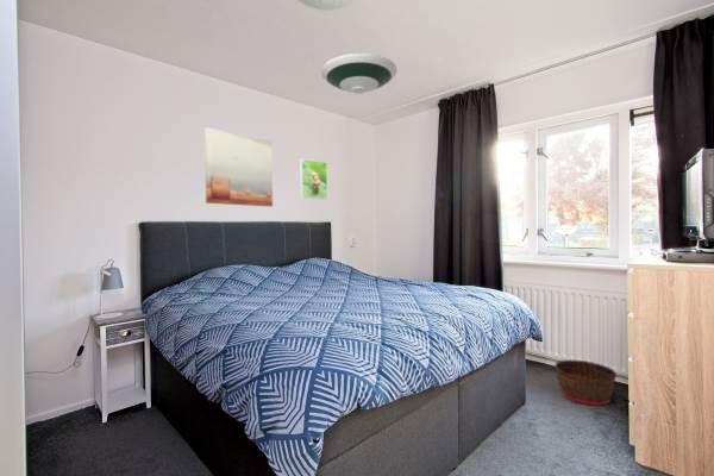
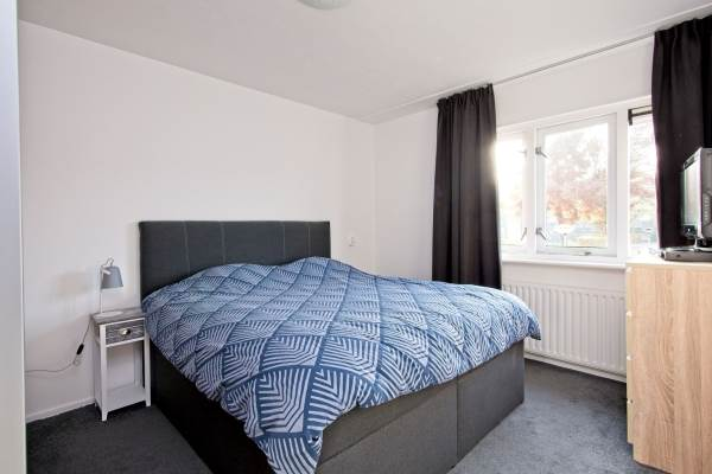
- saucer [320,52,399,95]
- wall art [203,126,274,208]
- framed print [299,157,328,200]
- basket [553,358,618,407]
